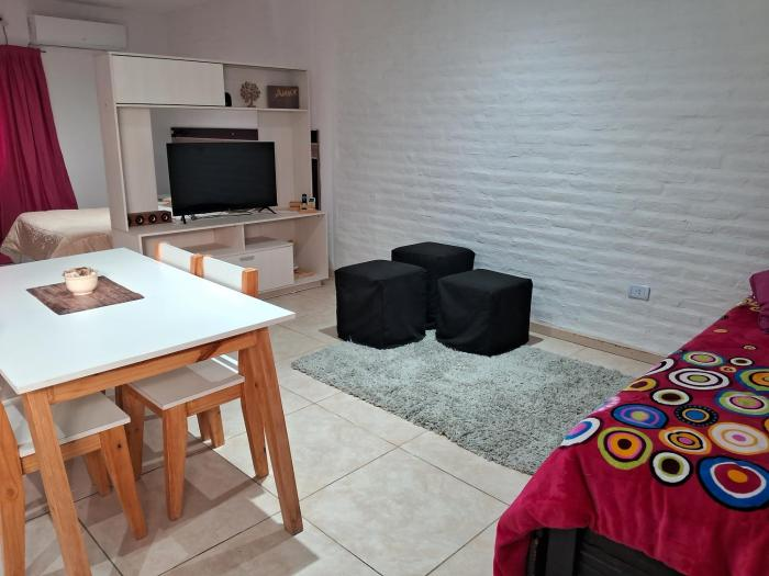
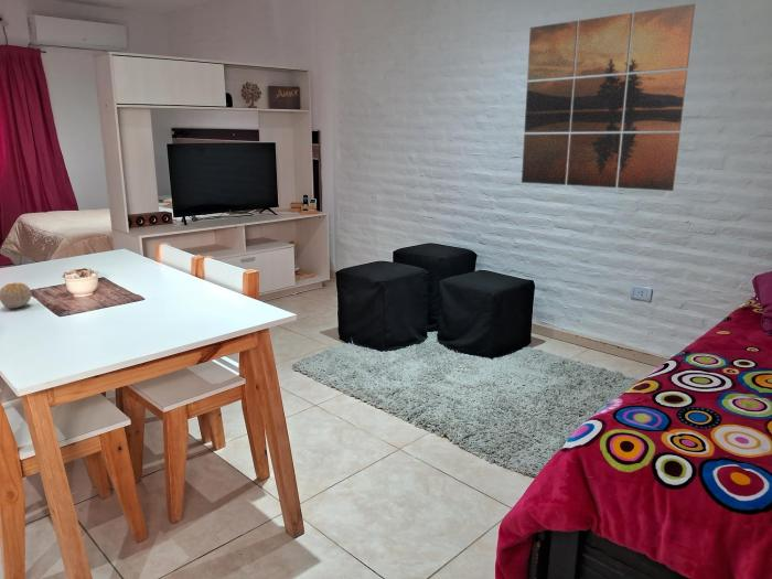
+ fruit [0,281,32,309]
+ wall art [521,2,696,192]
